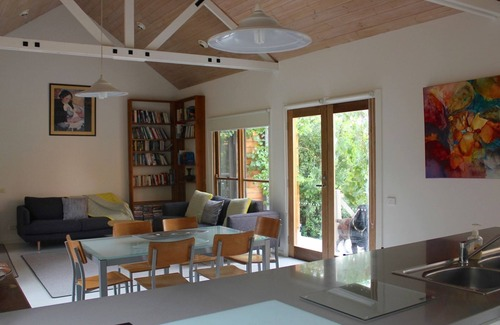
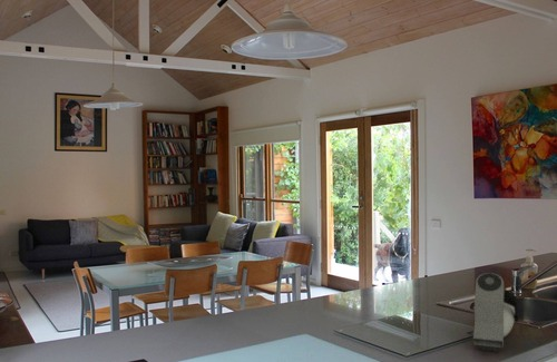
+ security camera [472,272,519,353]
